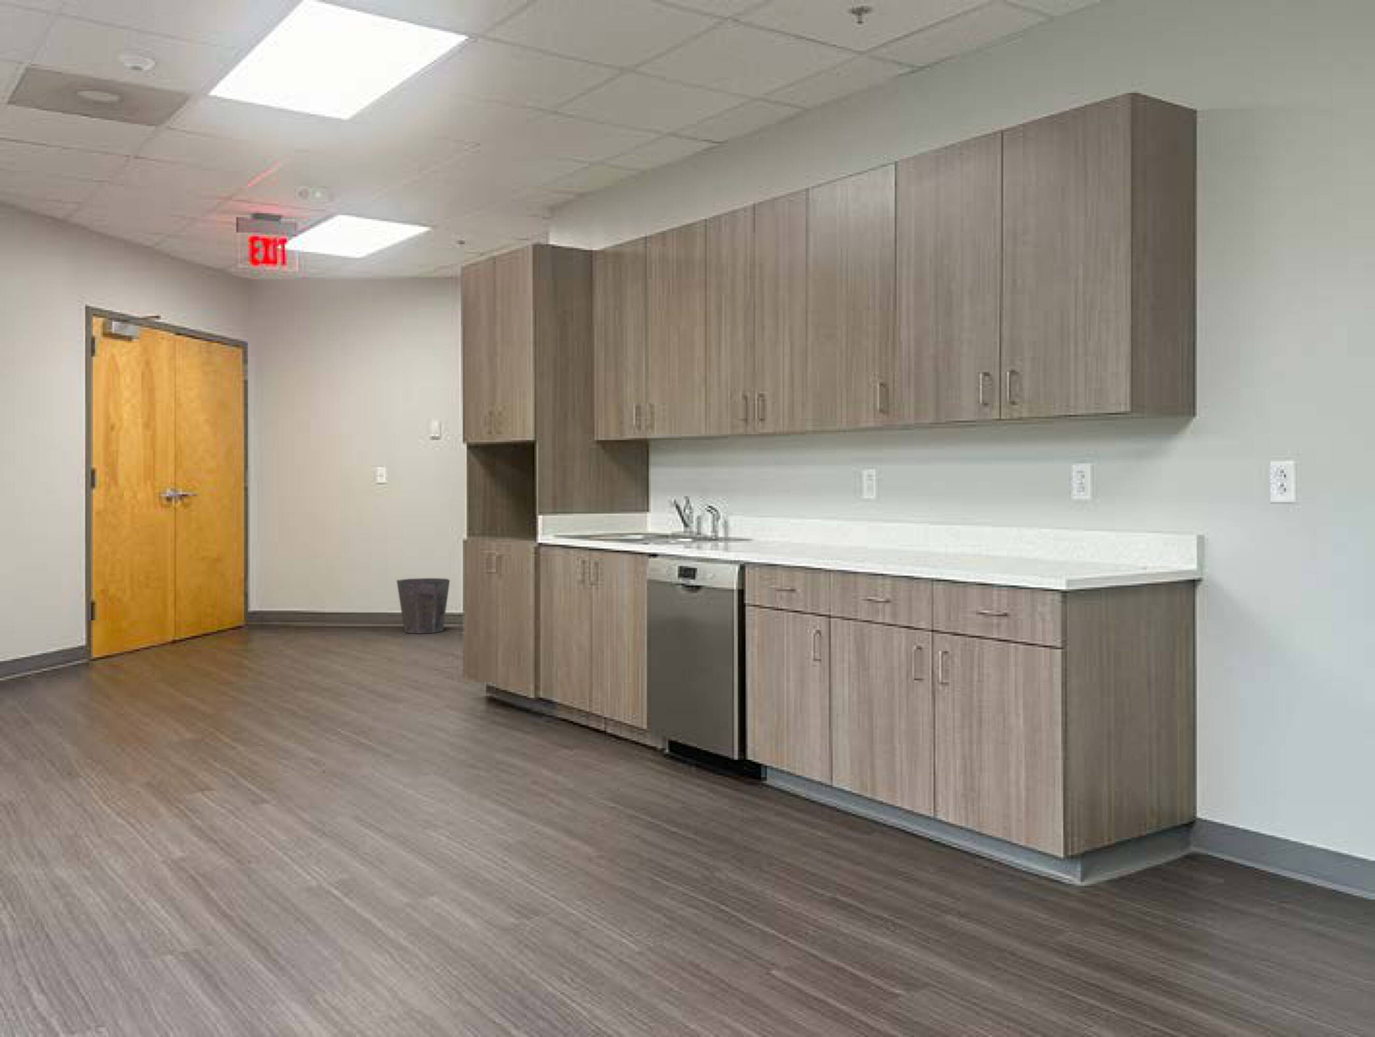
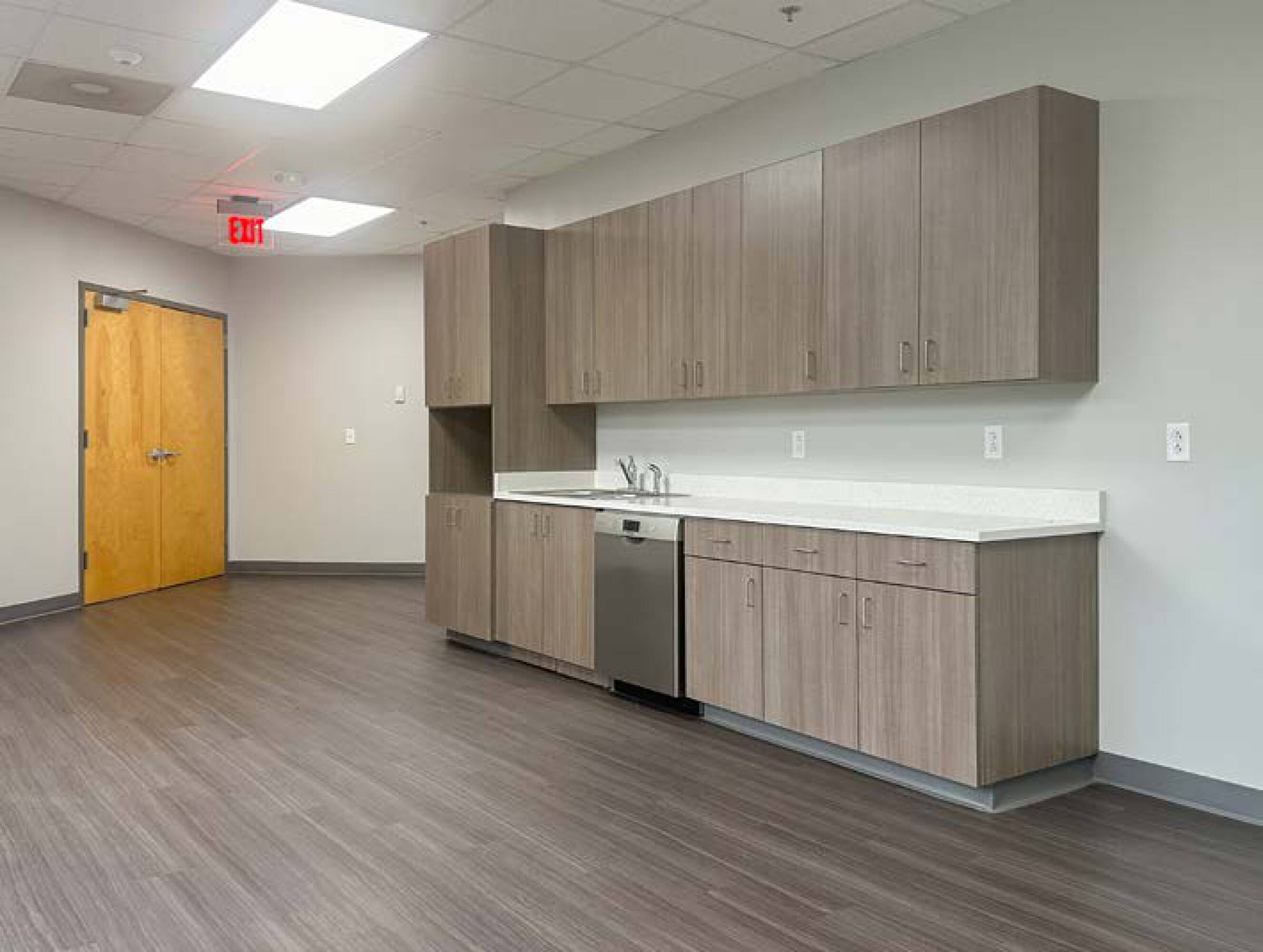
- waste bin [396,577,451,634]
